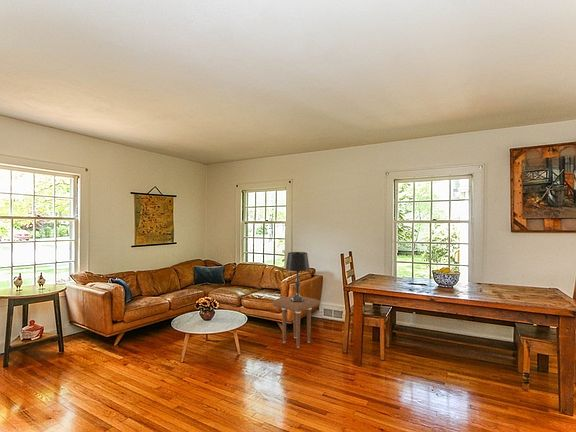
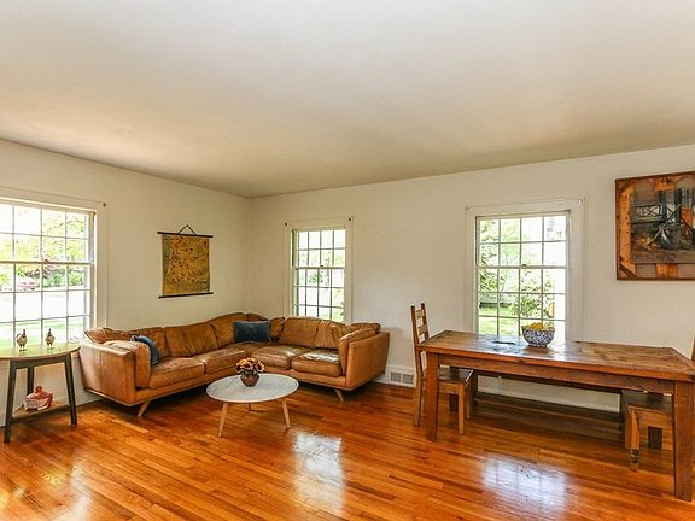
- side table [271,294,321,349]
- table lamp [285,251,310,302]
